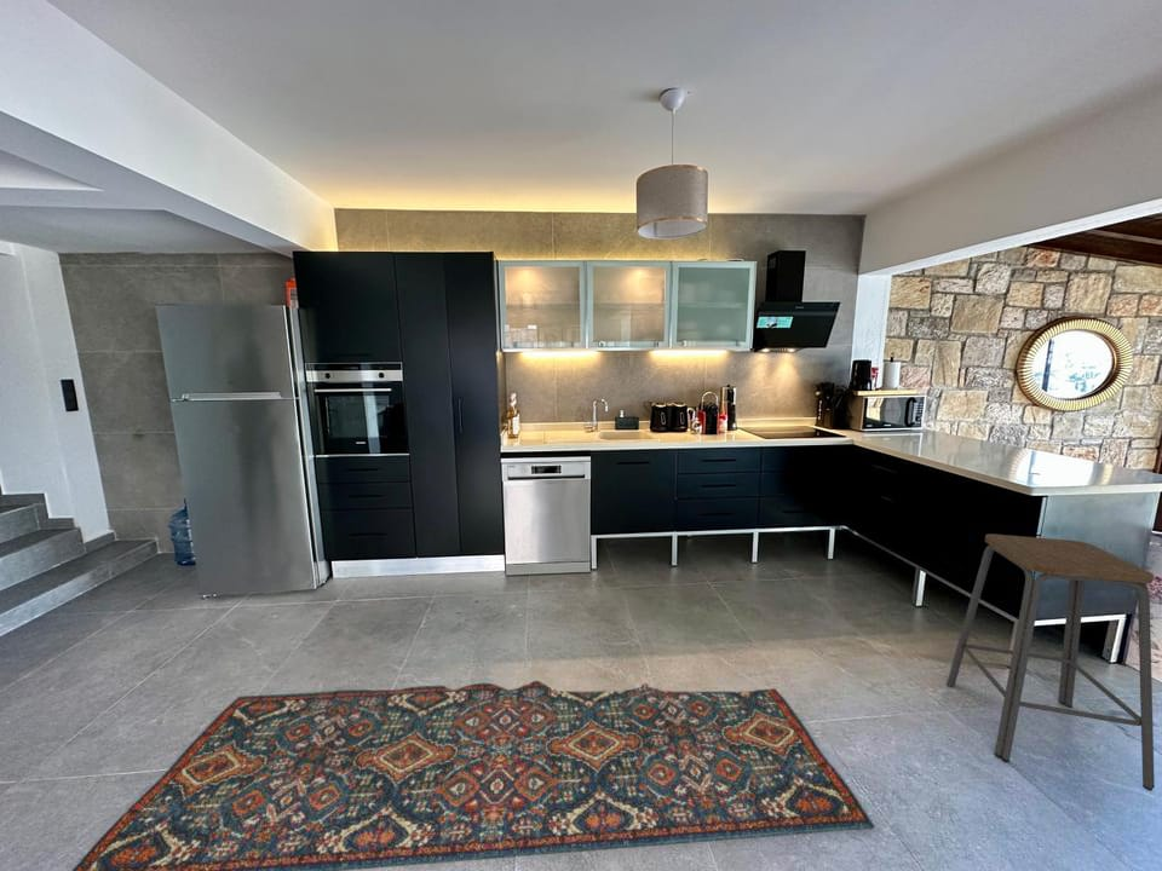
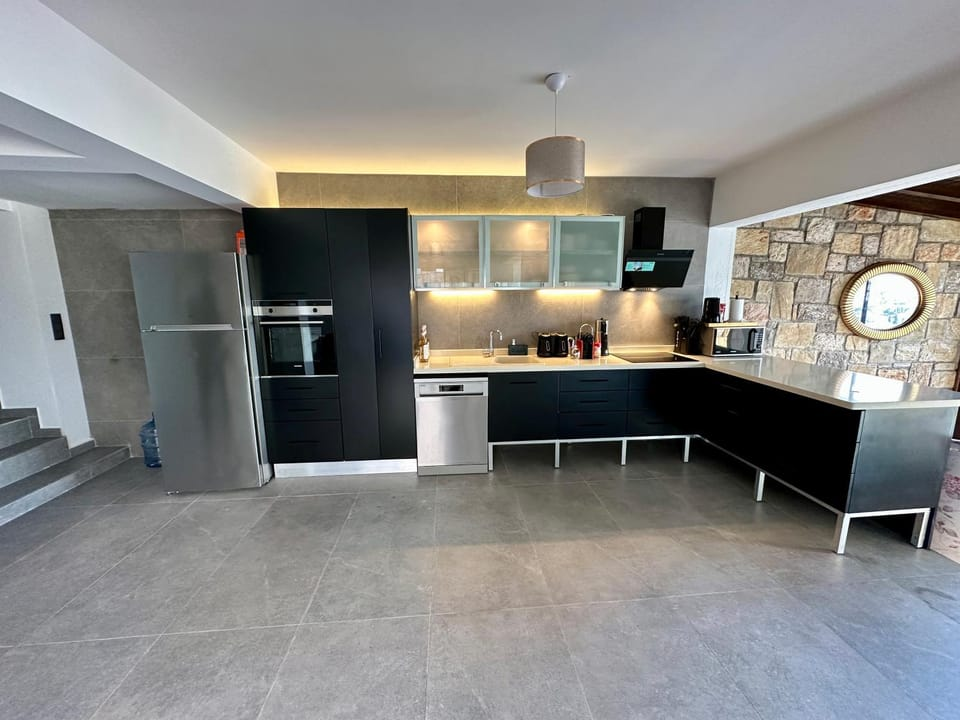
- bar stool [945,533,1156,792]
- rug [70,680,876,871]
